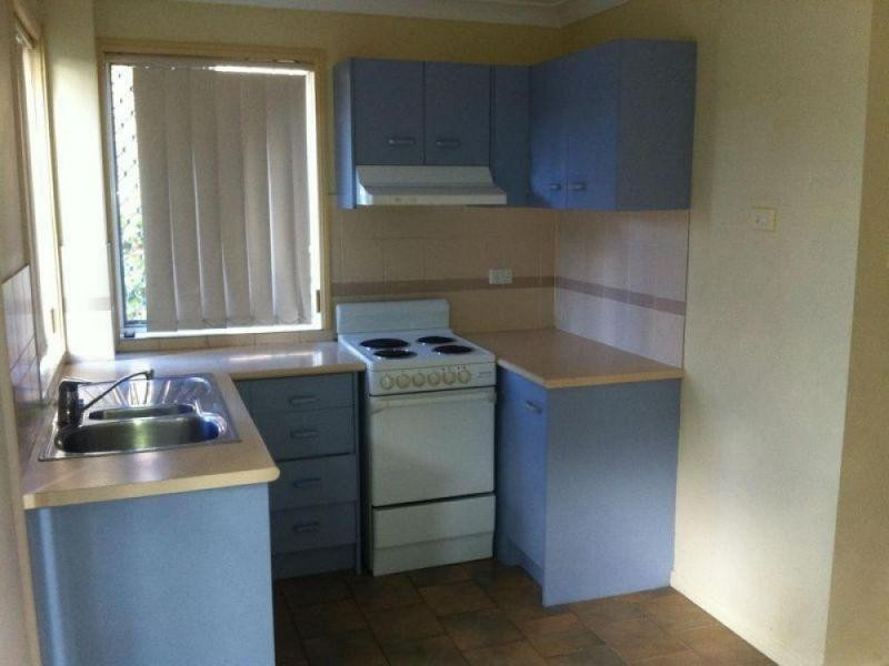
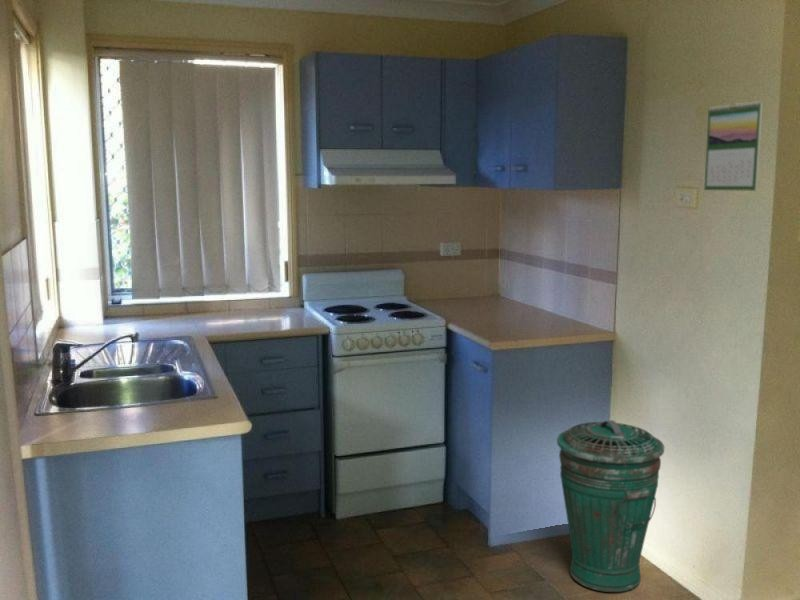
+ trash can [556,419,665,593]
+ calendar [703,100,763,192]
